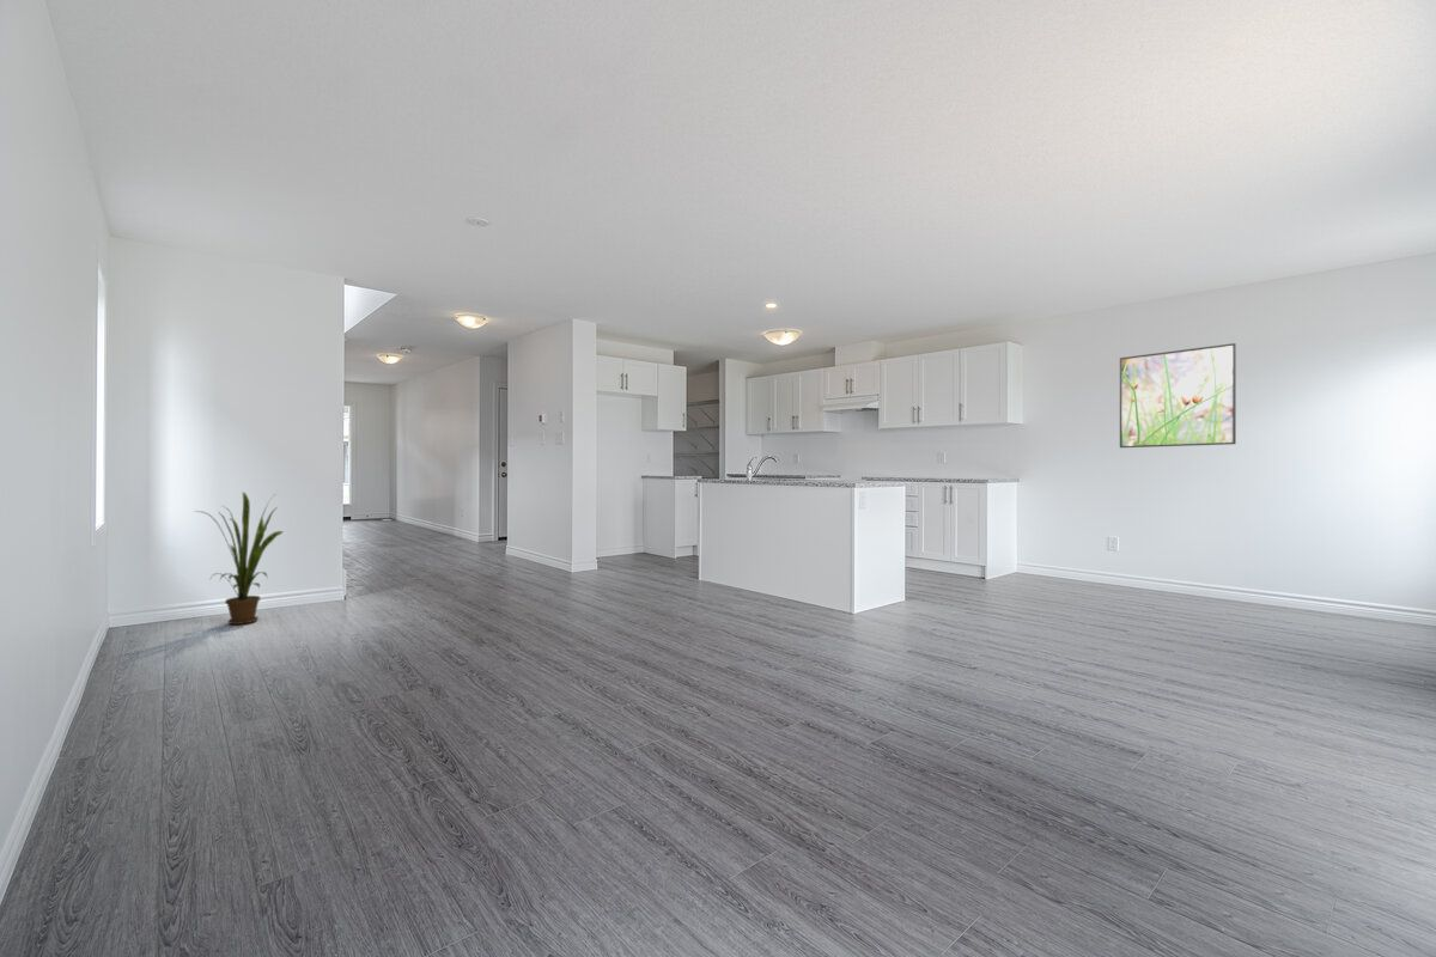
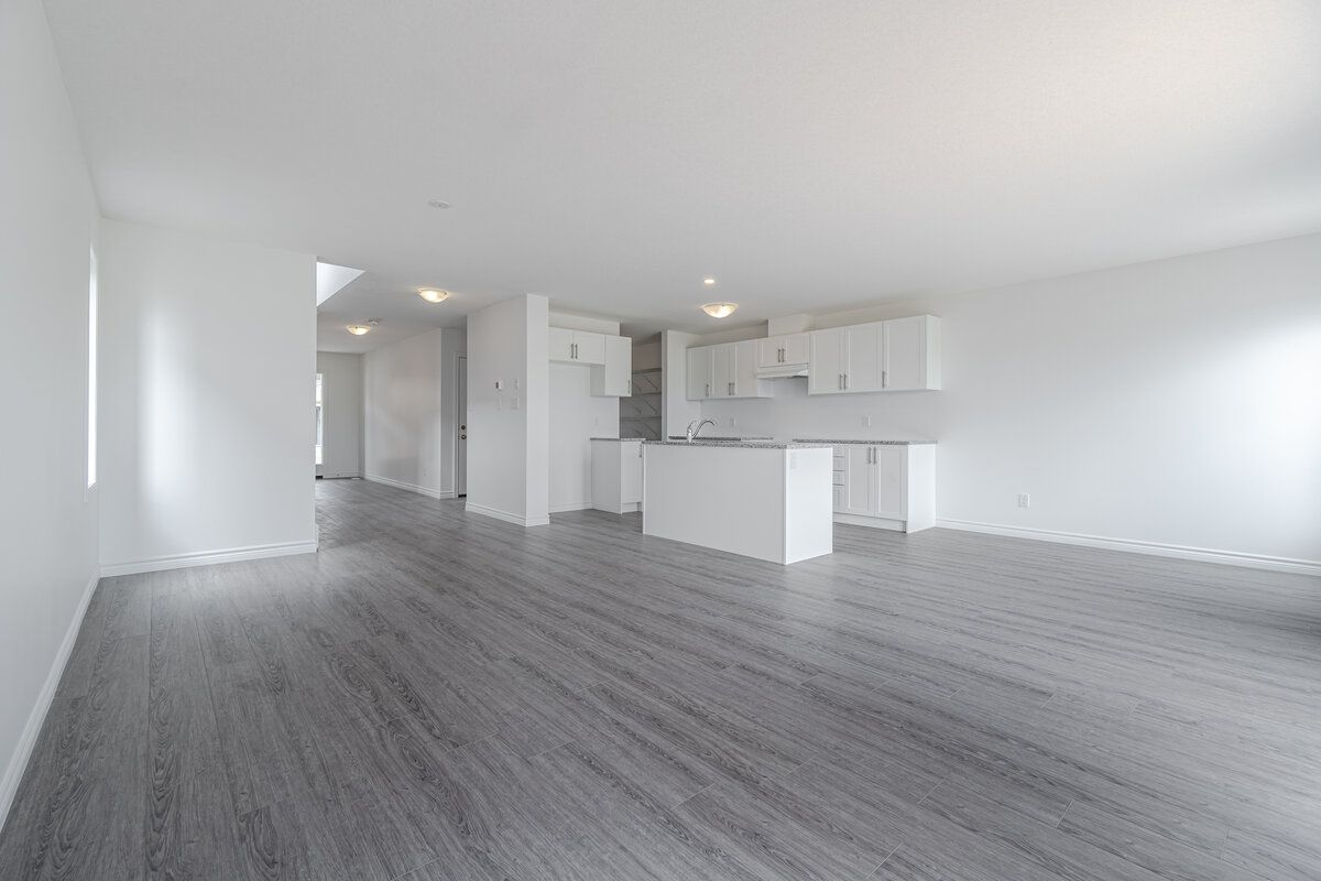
- house plant [194,490,285,626]
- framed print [1119,342,1237,449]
